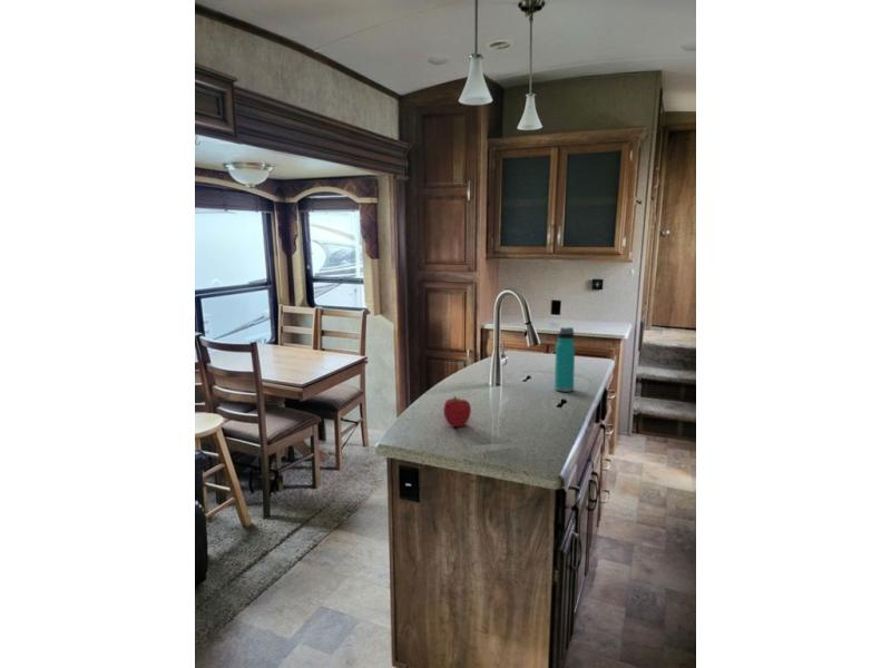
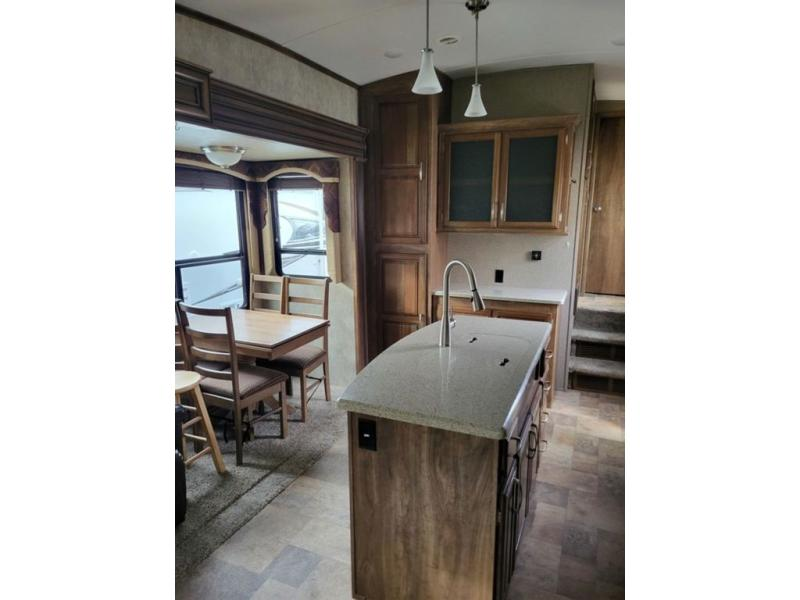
- fruit [442,395,472,429]
- water bottle [554,326,576,393]
